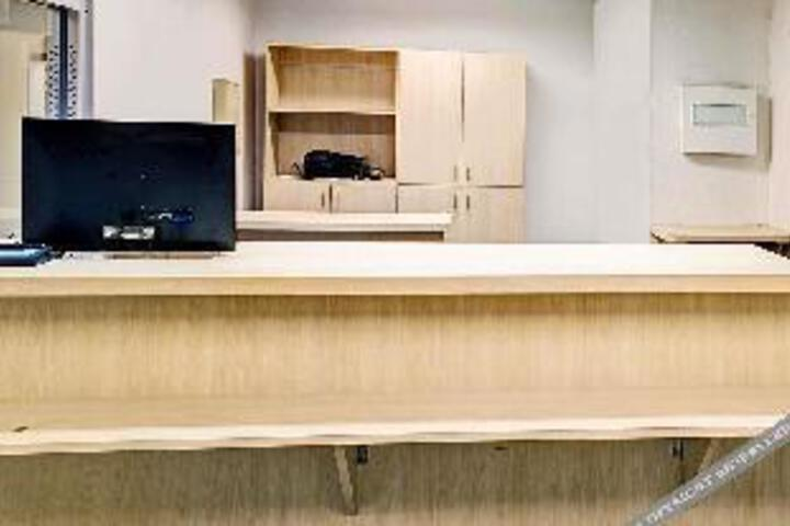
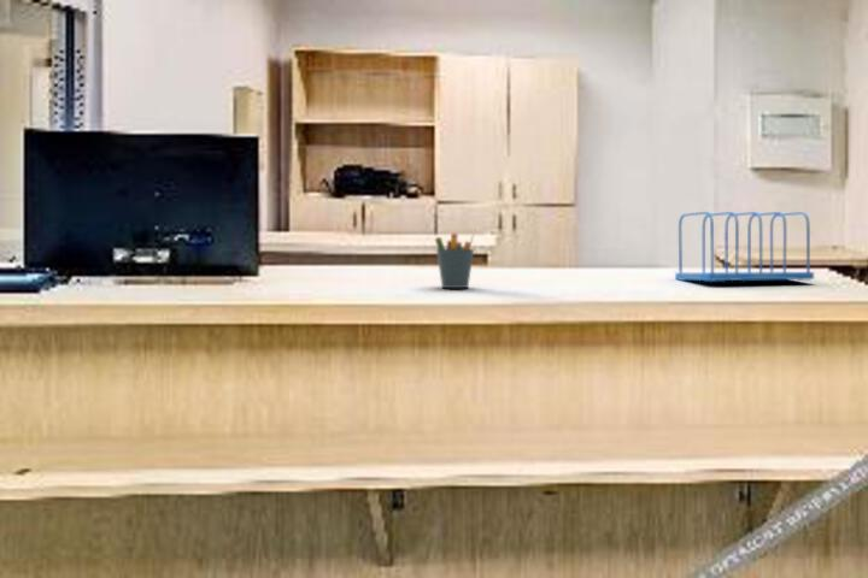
+ pen holder [434,228,476,289]
+ file sorter [674,211,815,283]
